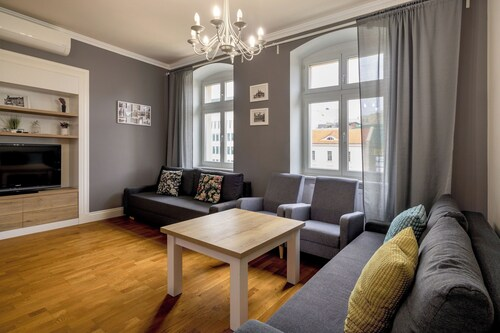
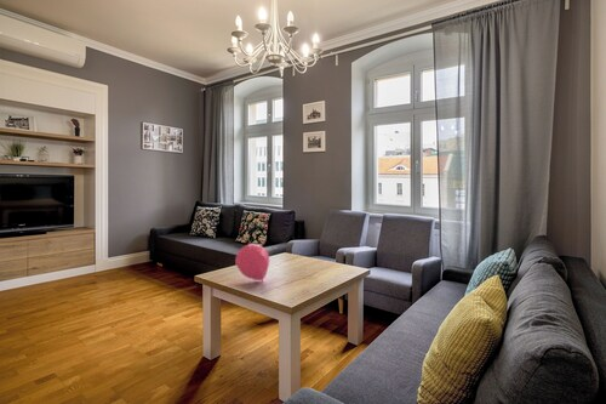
+ decorative ball [234,243,270,283]
